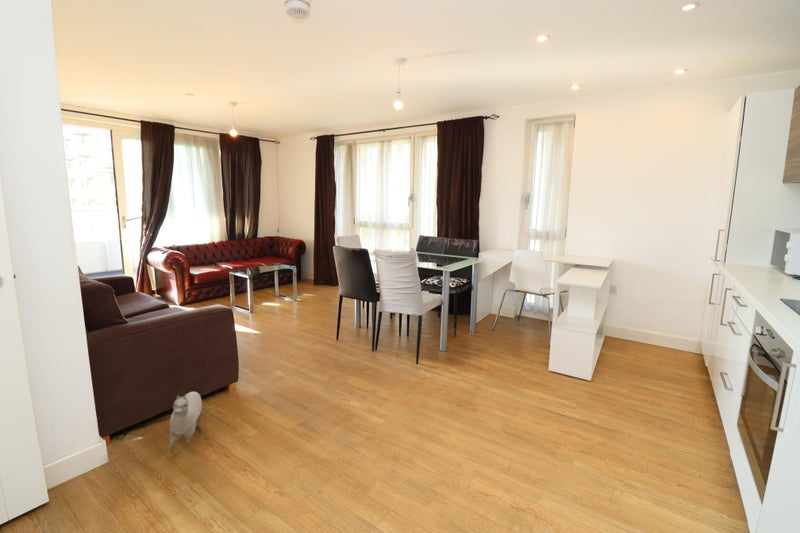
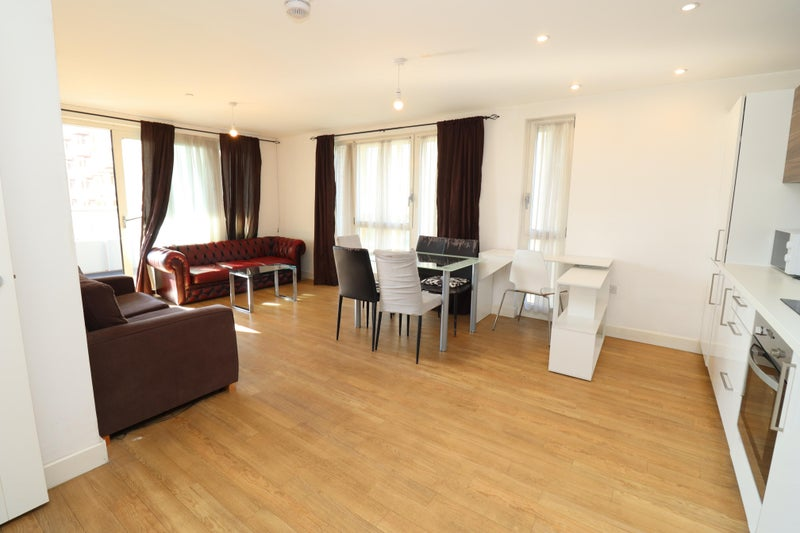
- plush toy [168,391,203,449]
